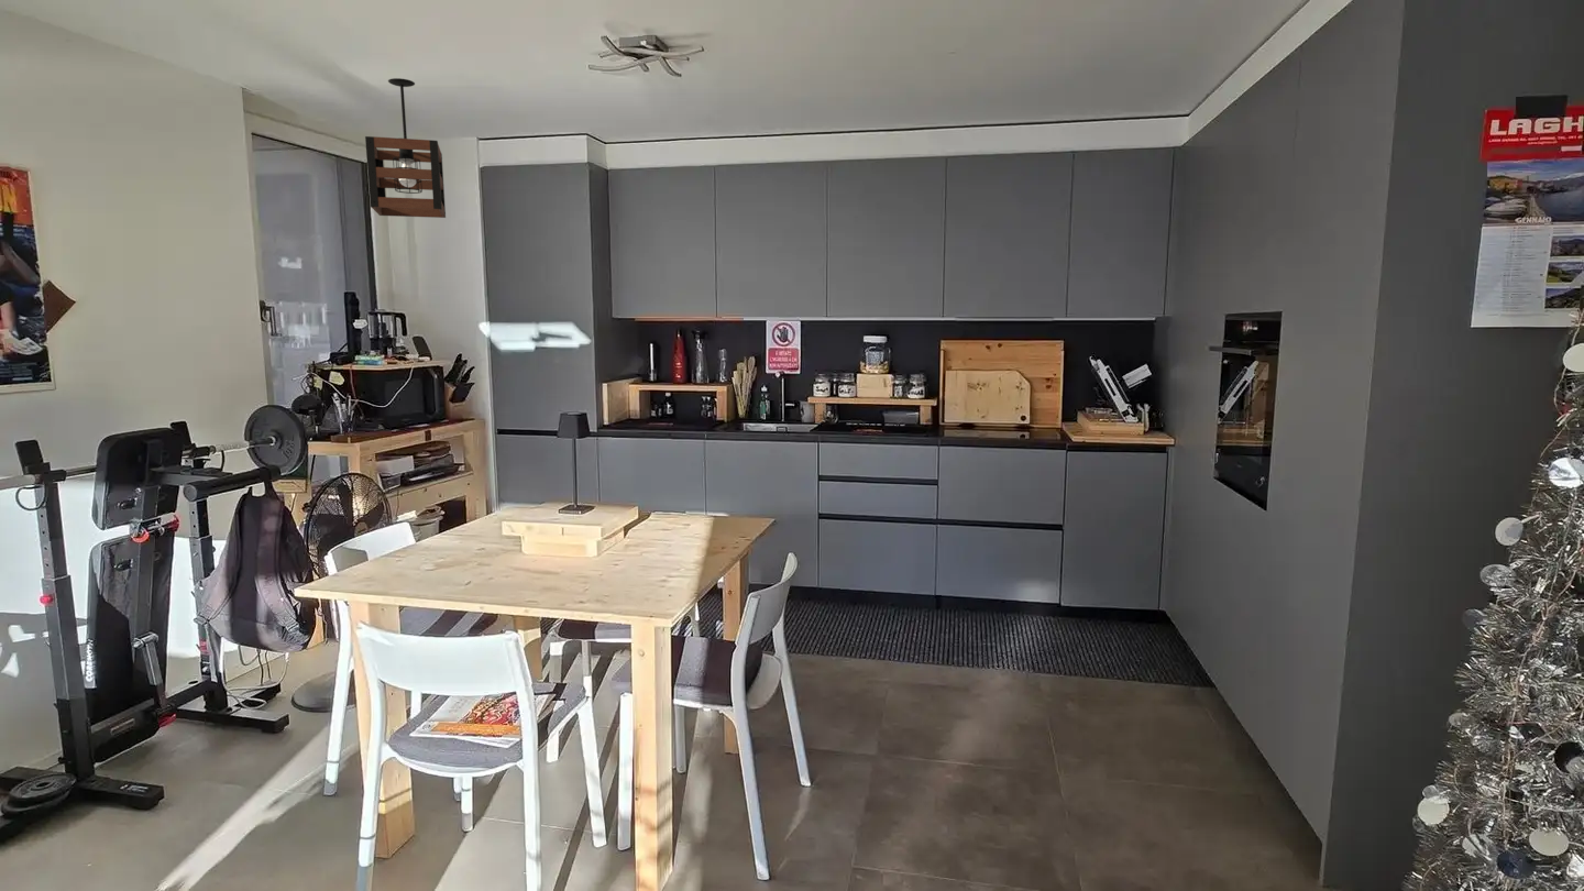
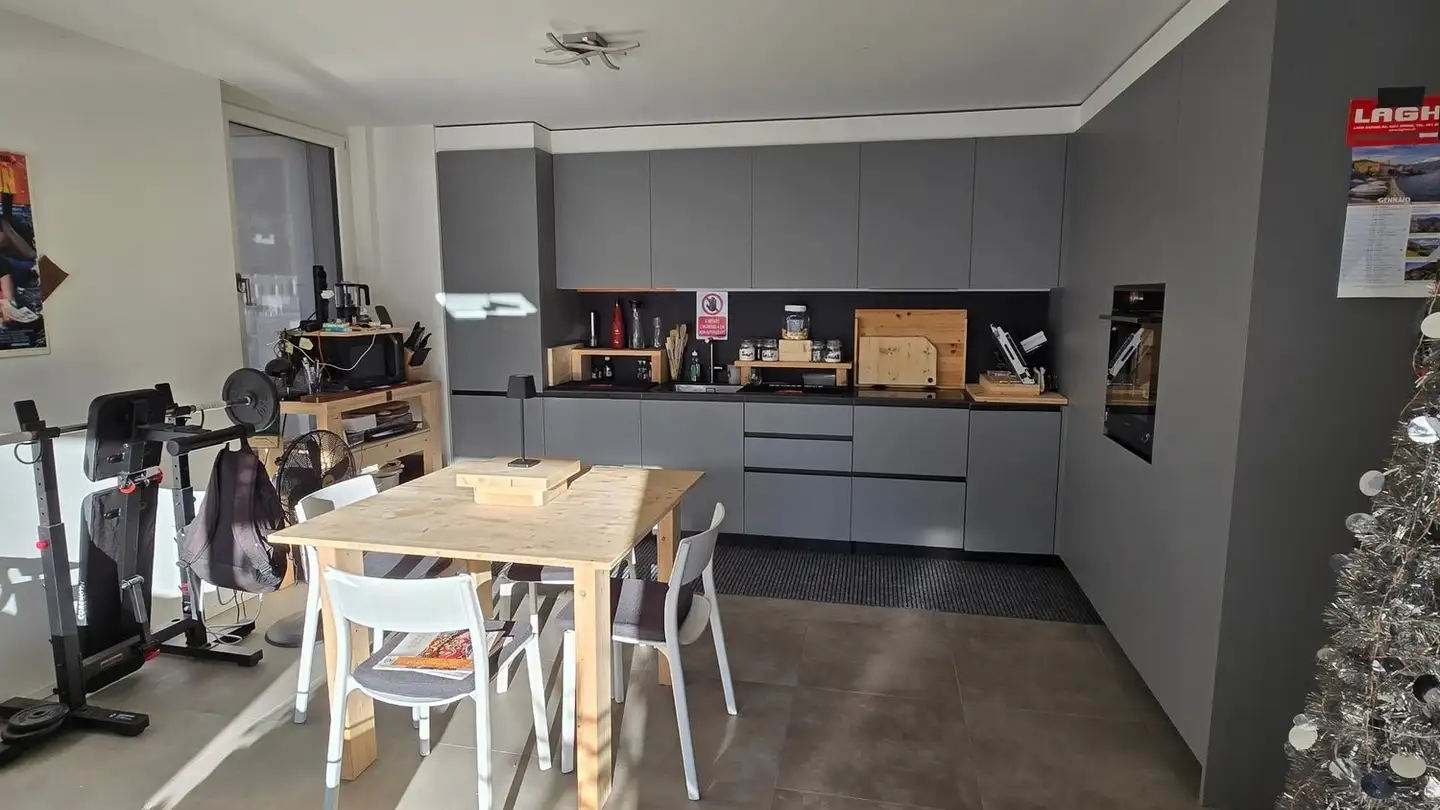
- pendant light [364,77,447,219]
